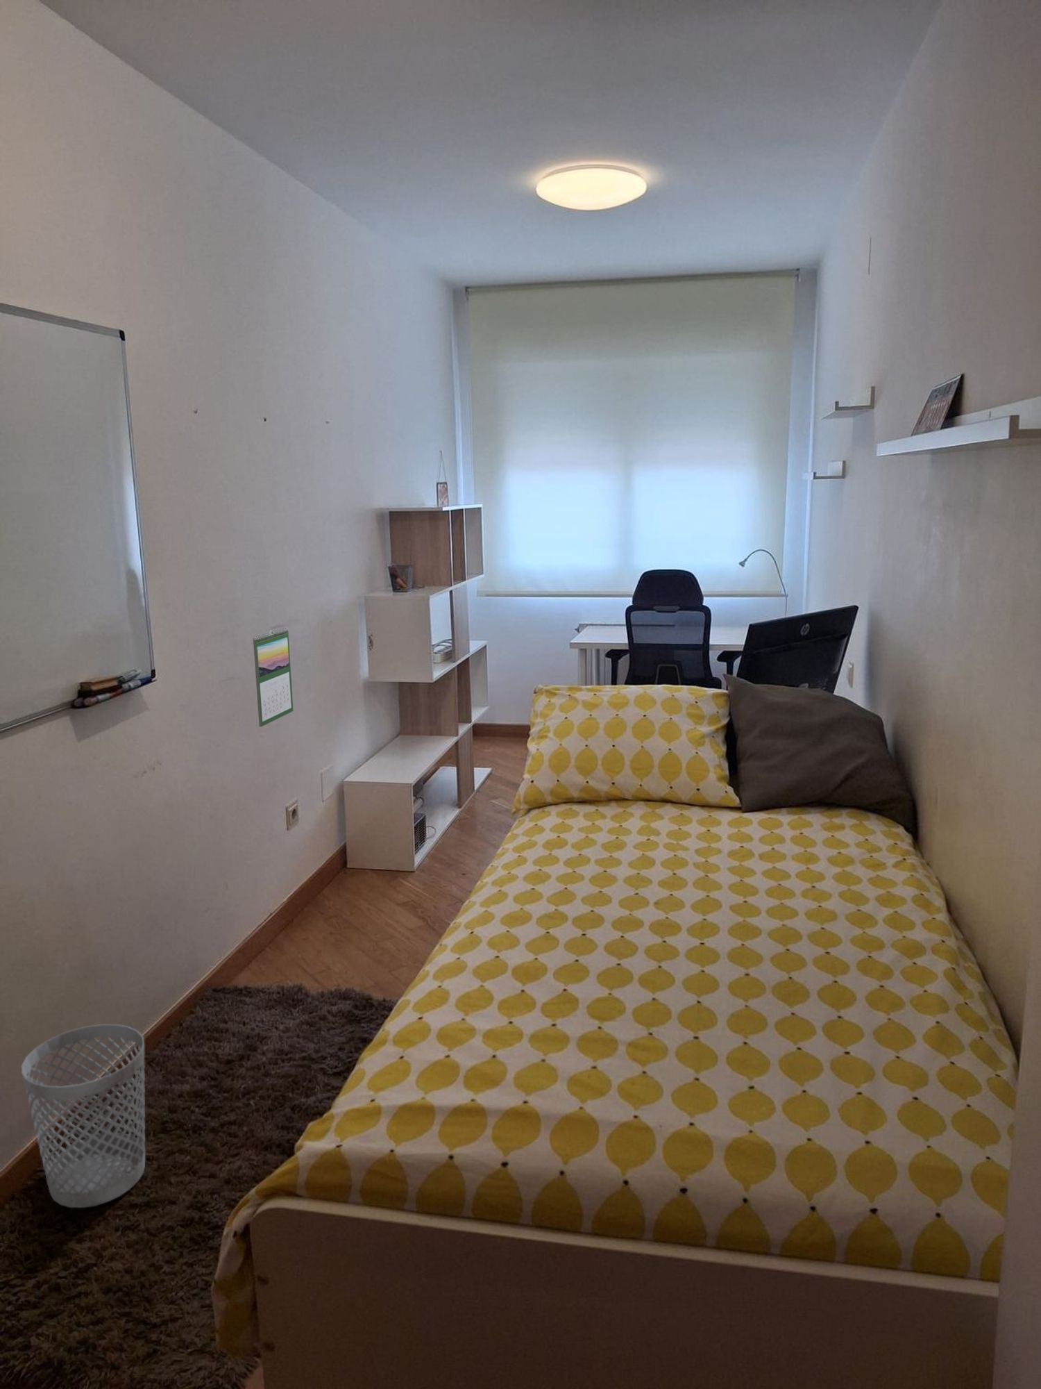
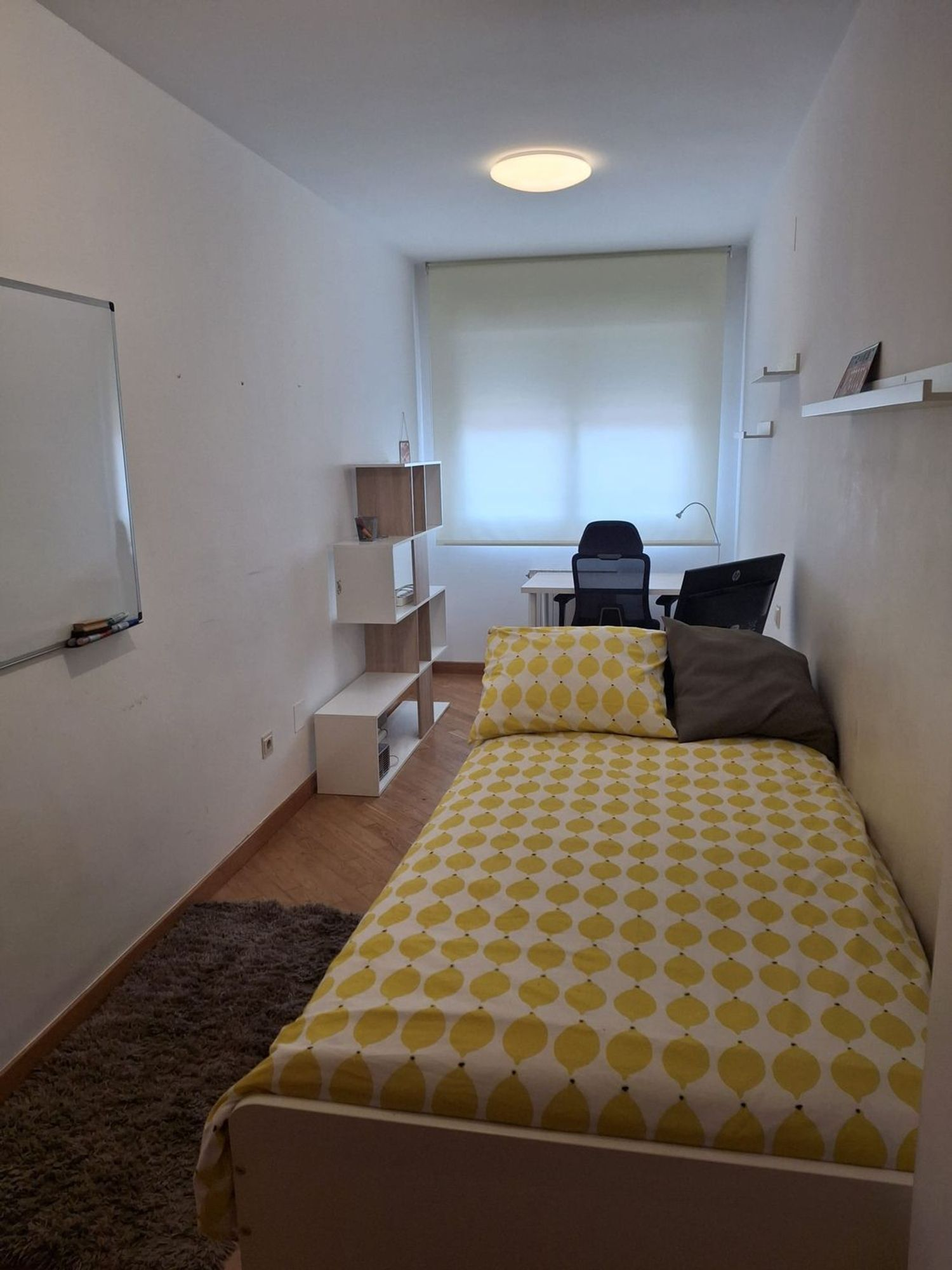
- wastebasket [21,1024,145,1209]
- calendar [253,627,294,727]
